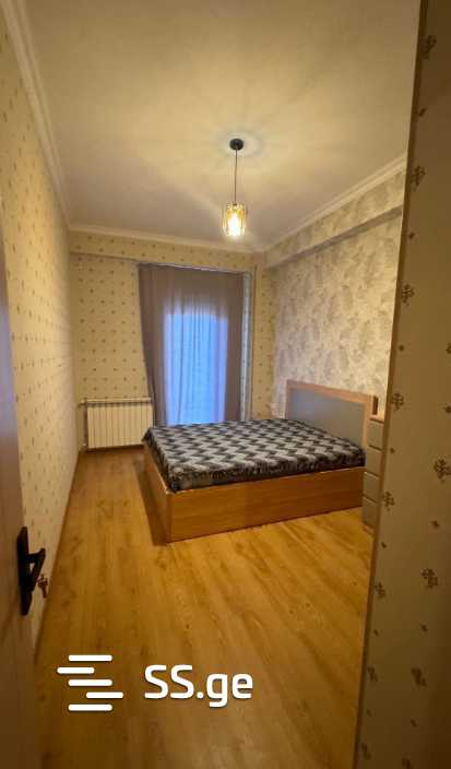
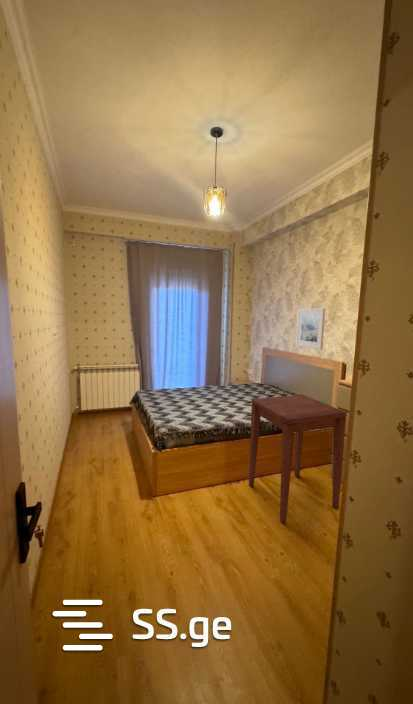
+ side table [248,394,348,525]
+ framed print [295,307,326,351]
